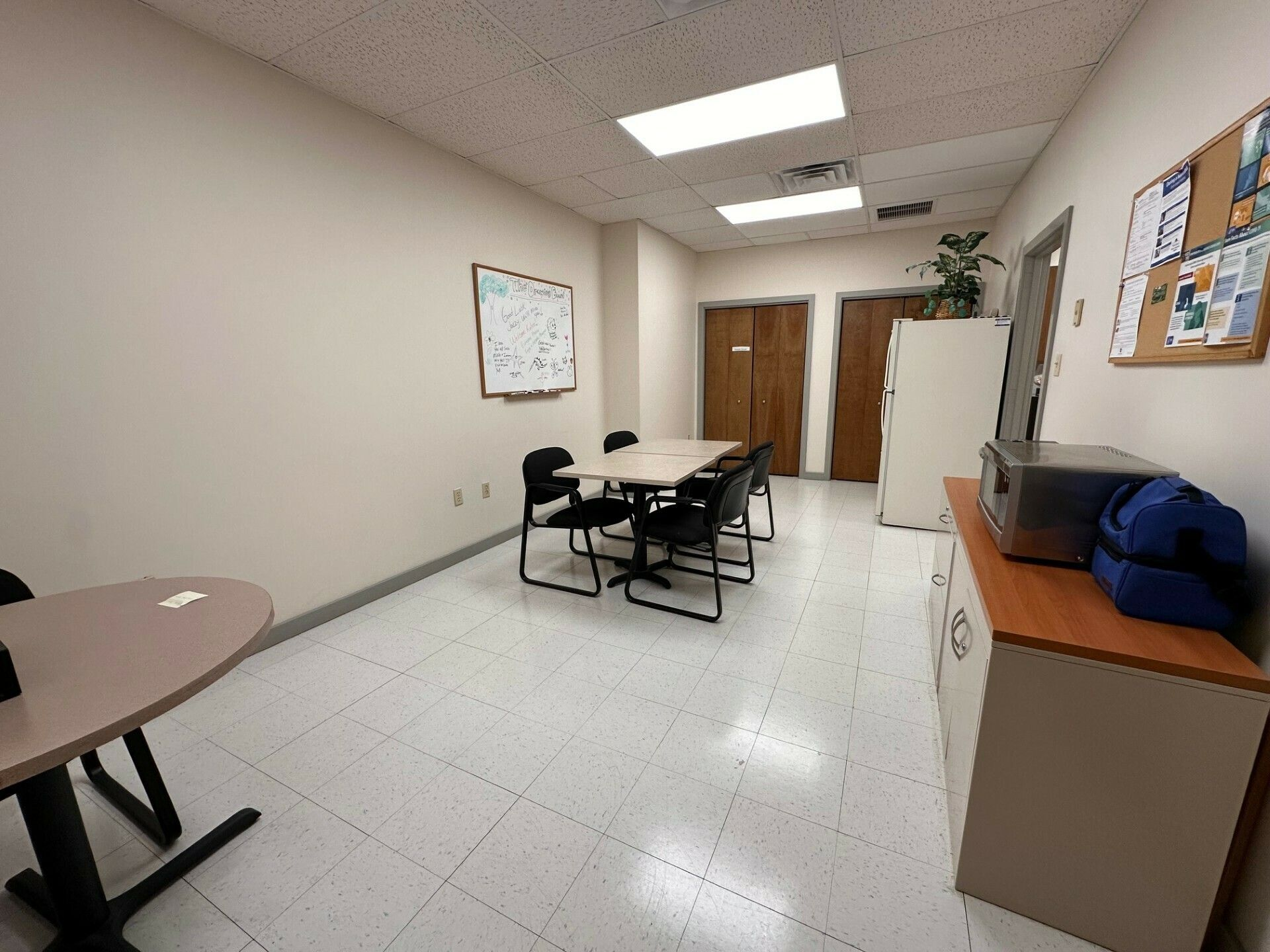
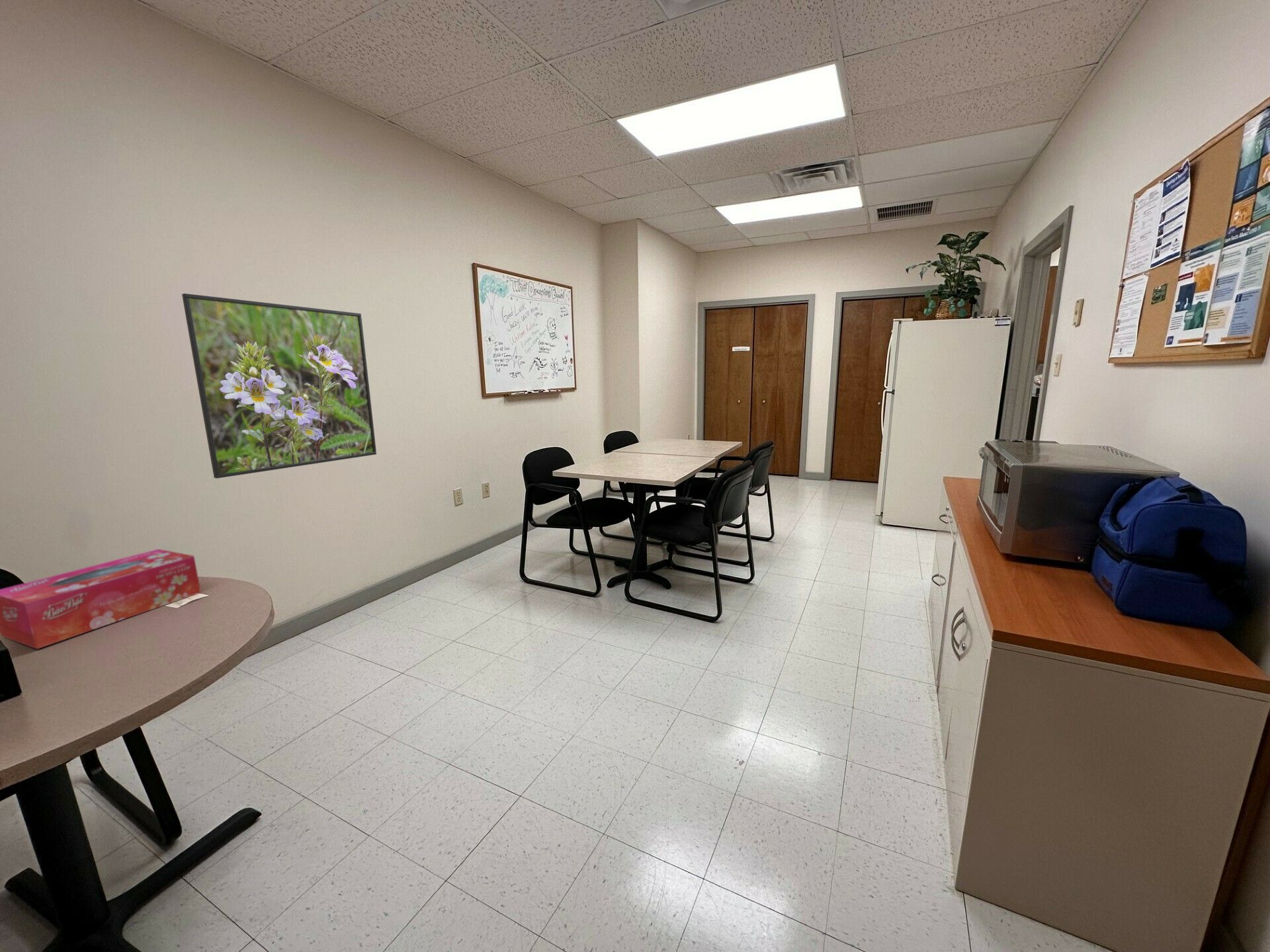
+ tissue box [0,548,202,650]
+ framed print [181,293,377,479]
